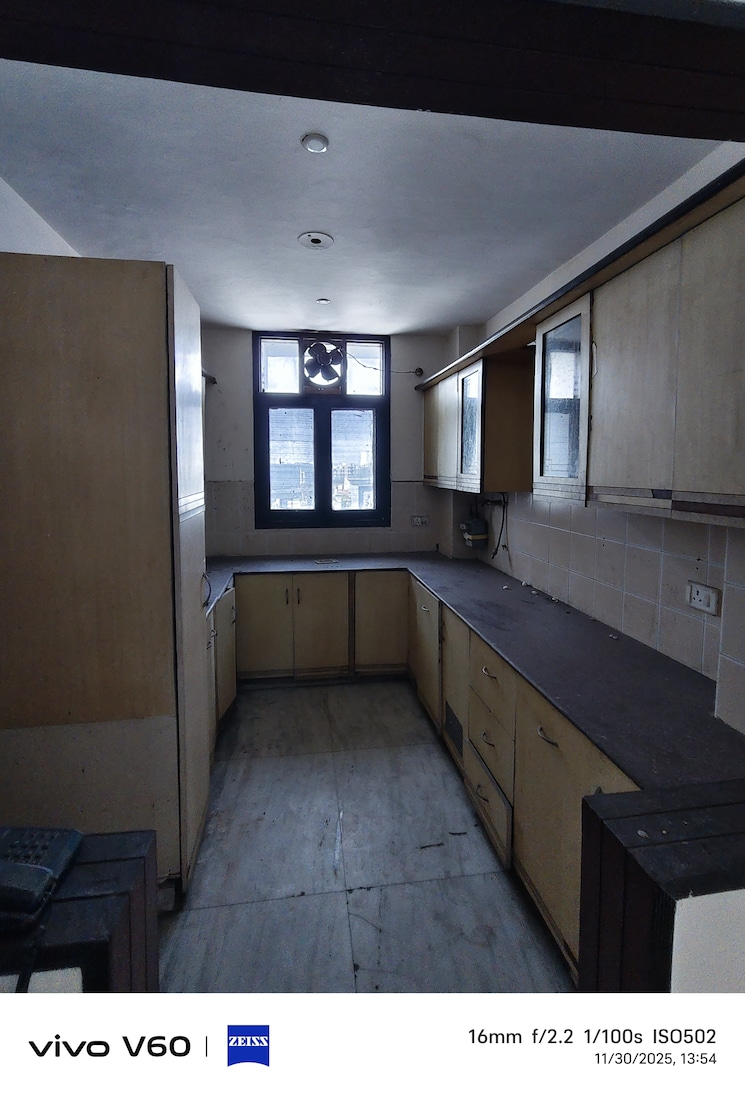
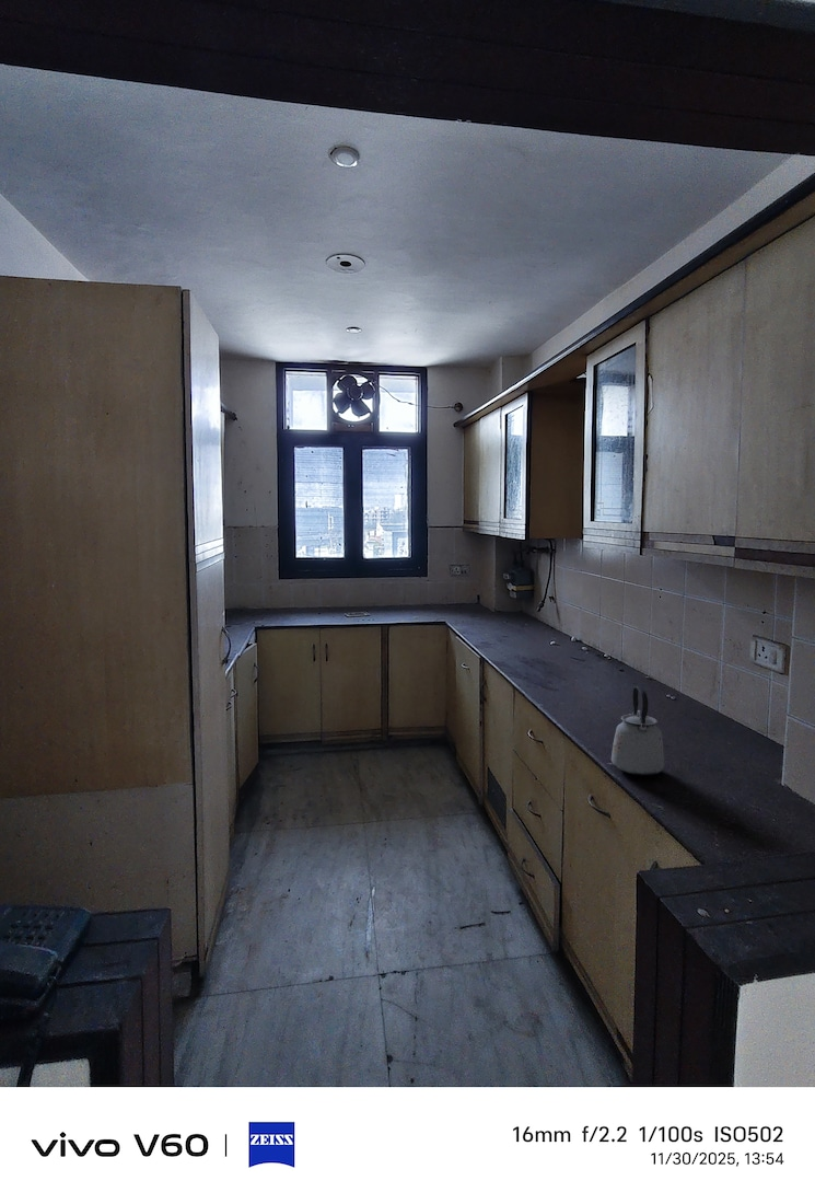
+ kettle [610,685,665,777]
